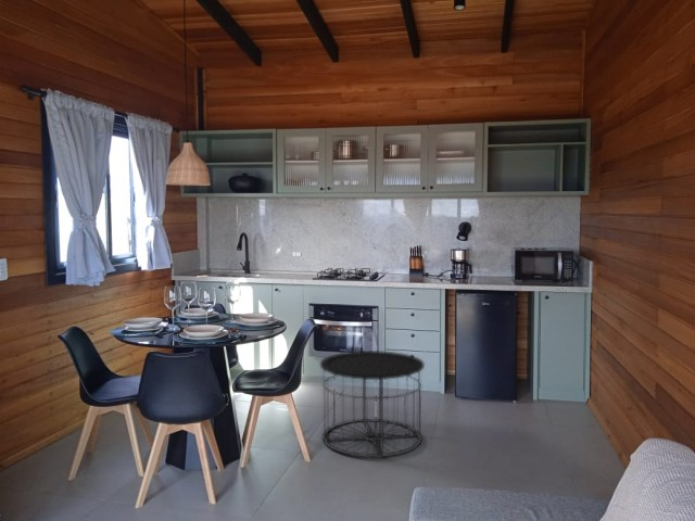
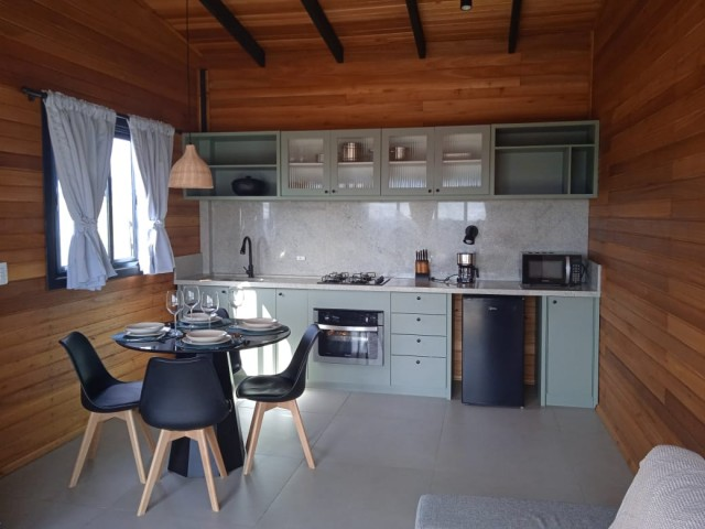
- side table [319,350,426,459]
